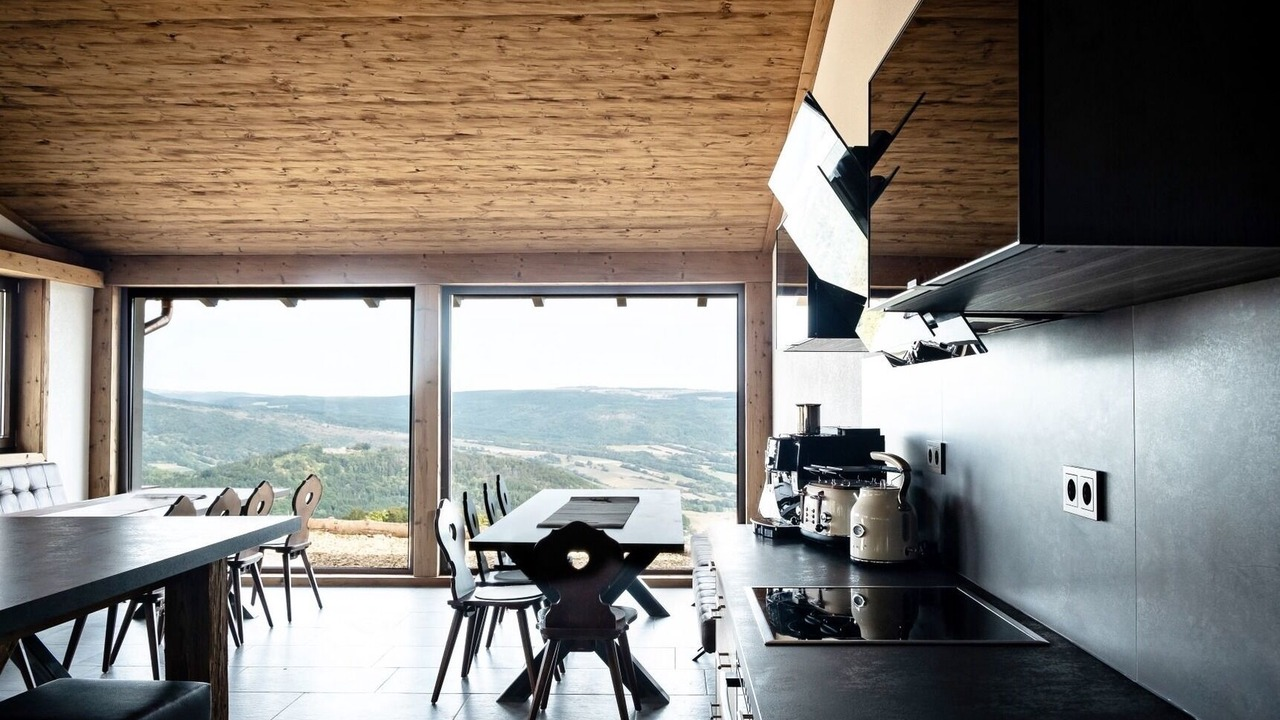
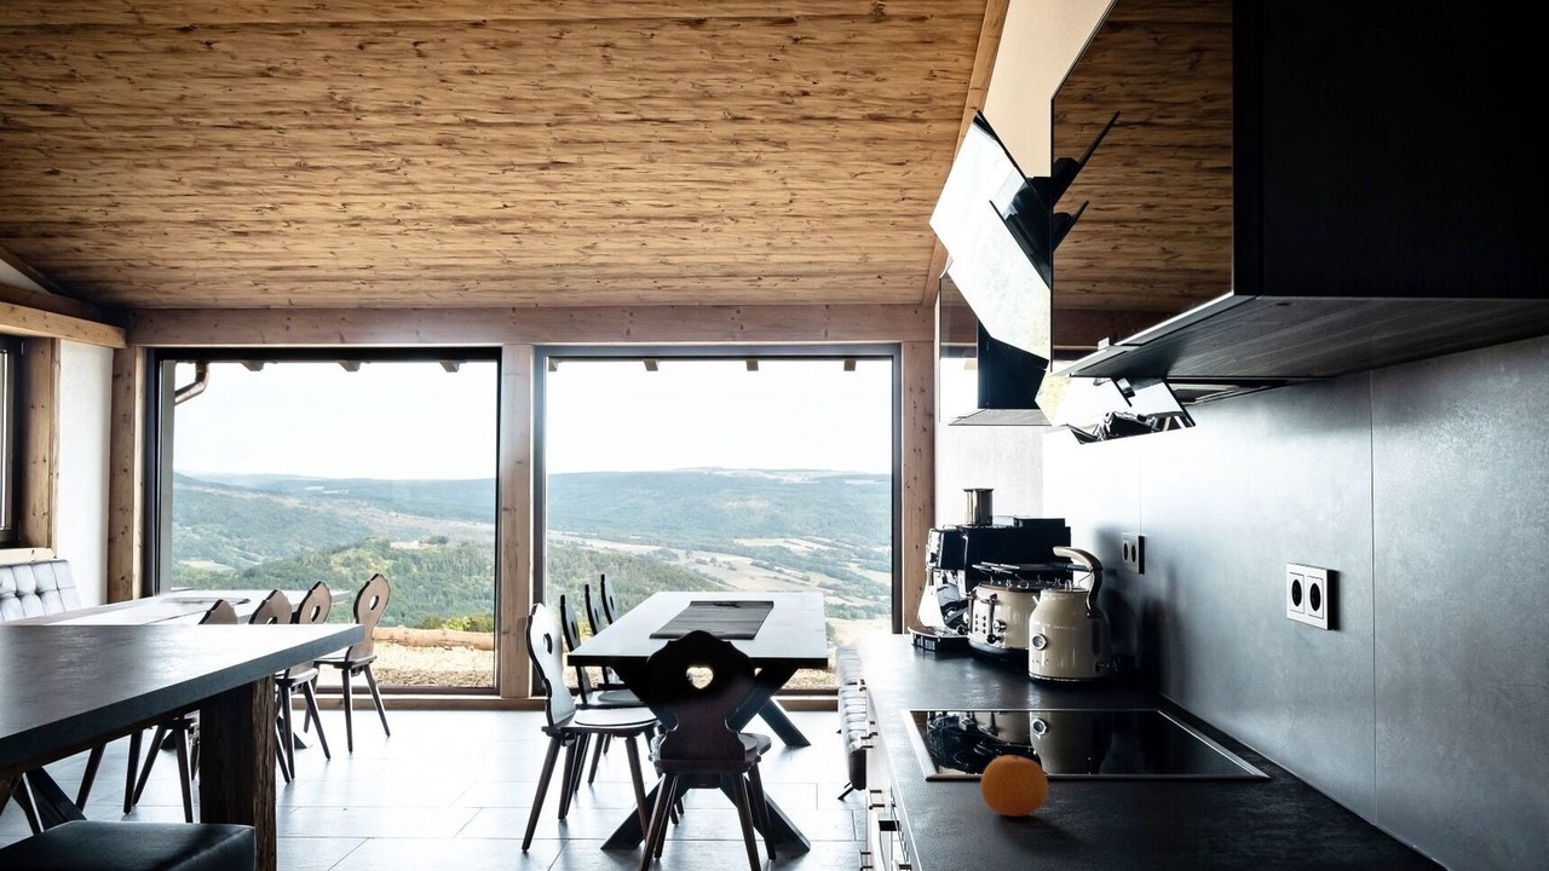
+ fruit [979,754,1049,818]
